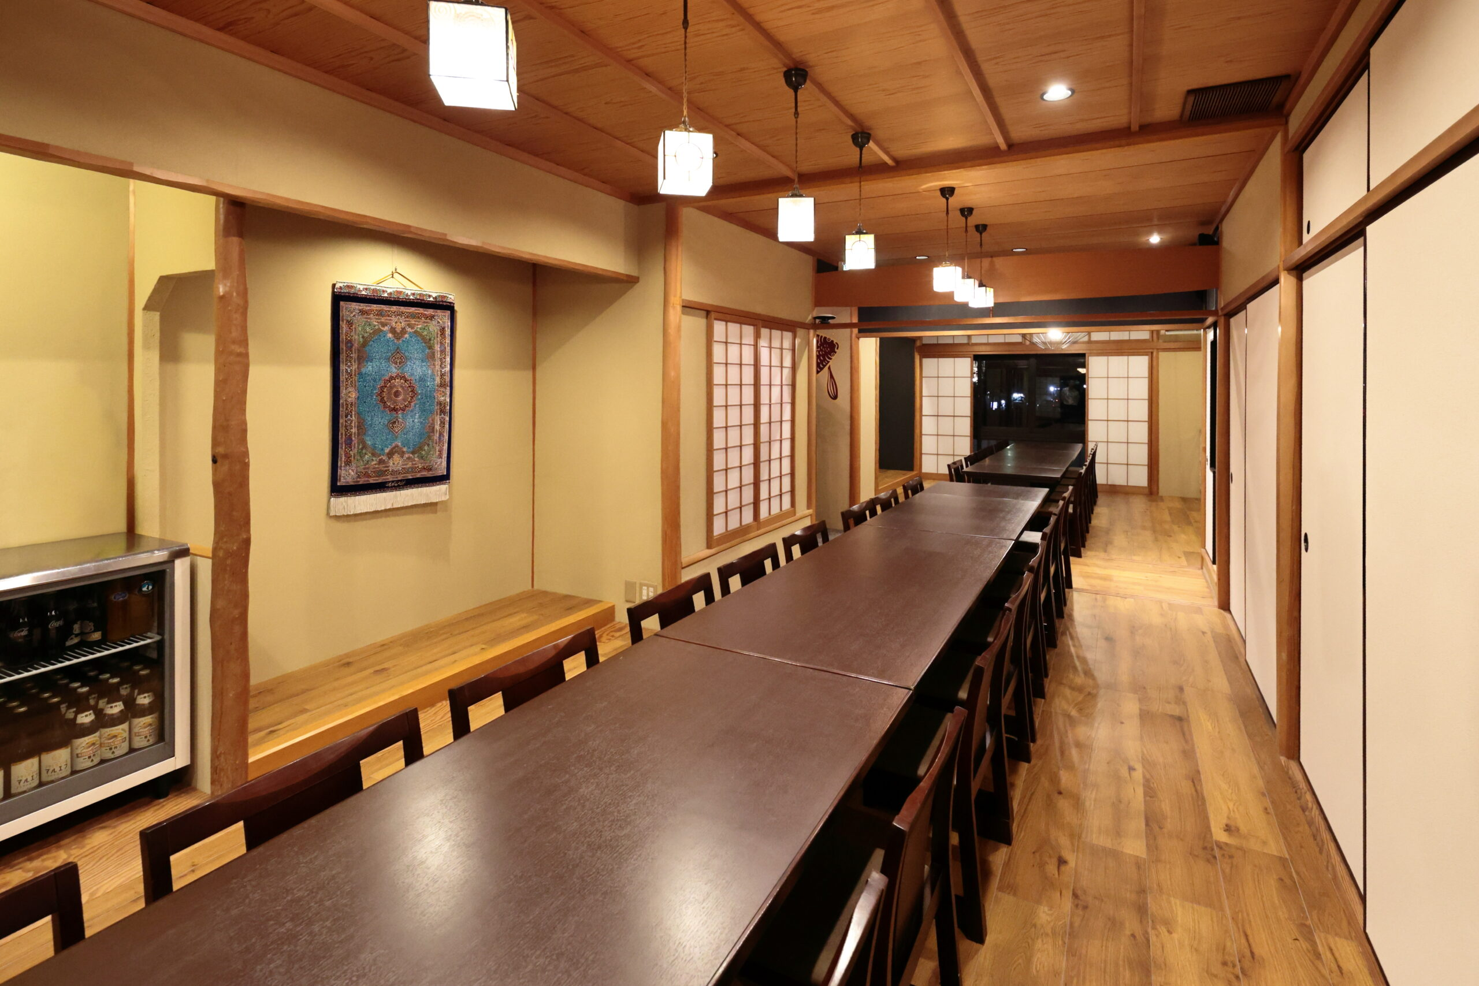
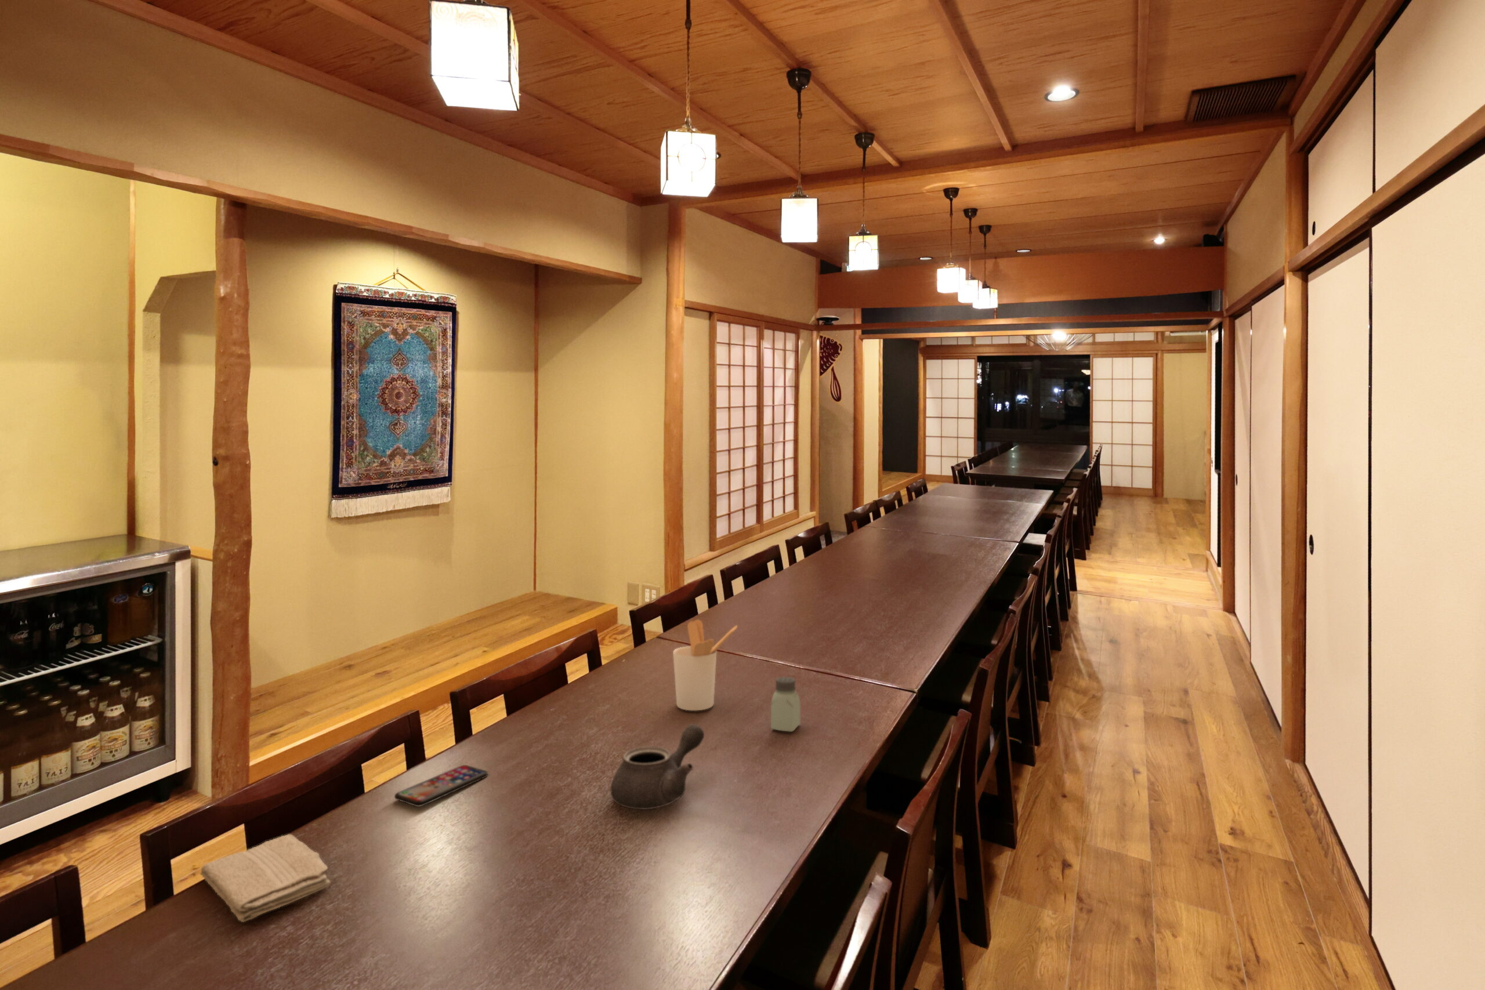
+ teapot [610,724,705,810]
+ utensil holder [672,619,738,712]
+ washcloth [200,833,331,923]
+ saltshaker [770,676,800,733]
+ smartphone [393,765,488,808]
